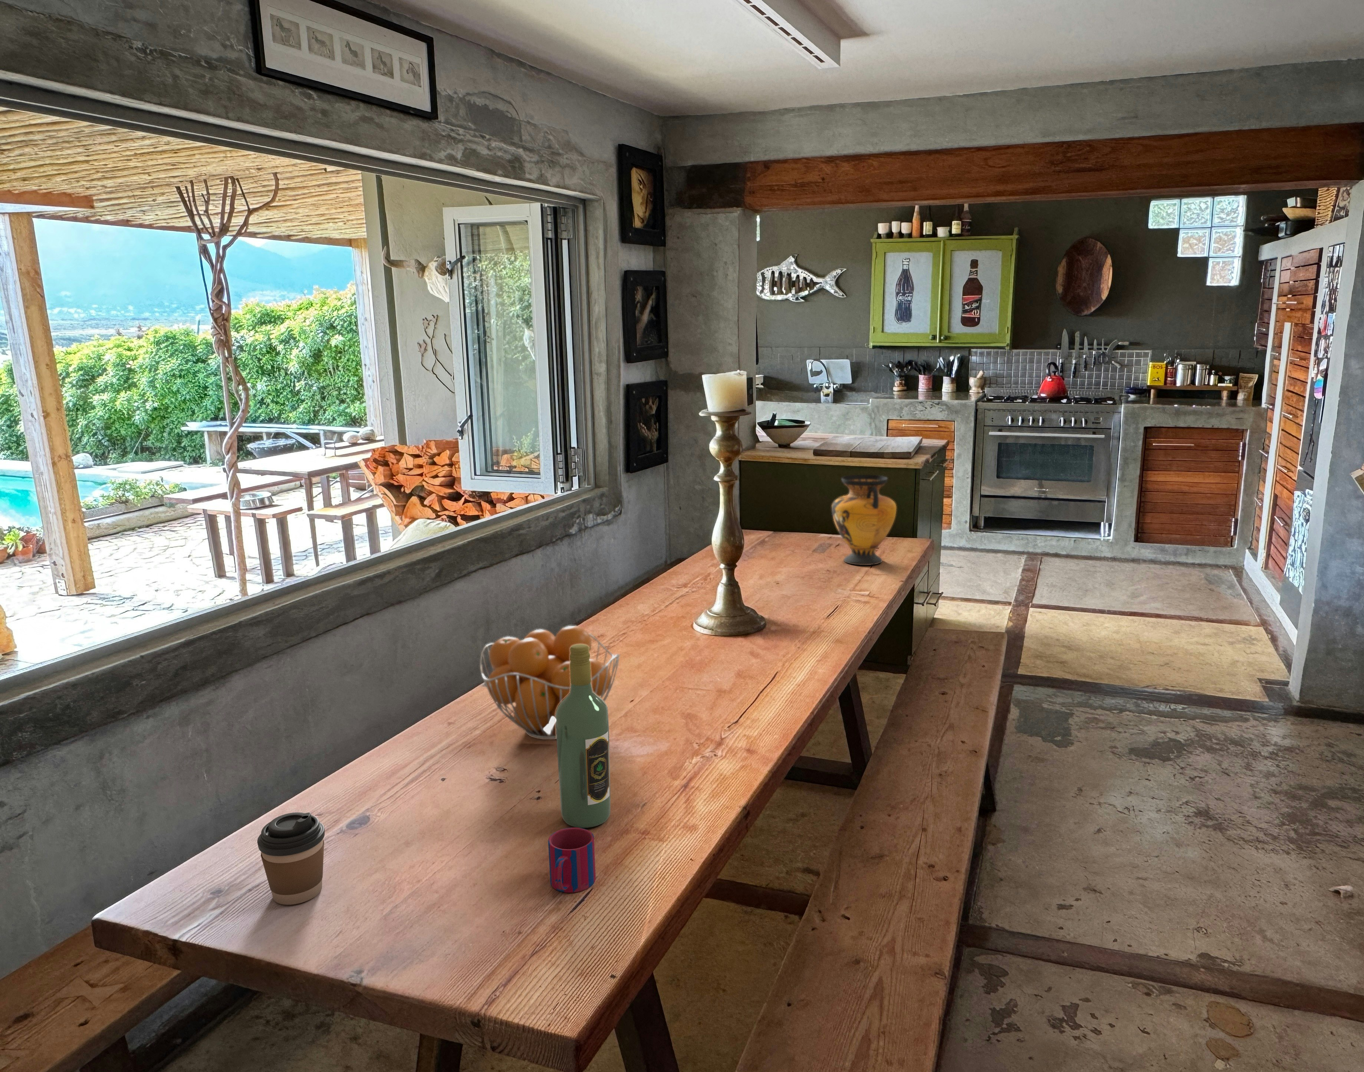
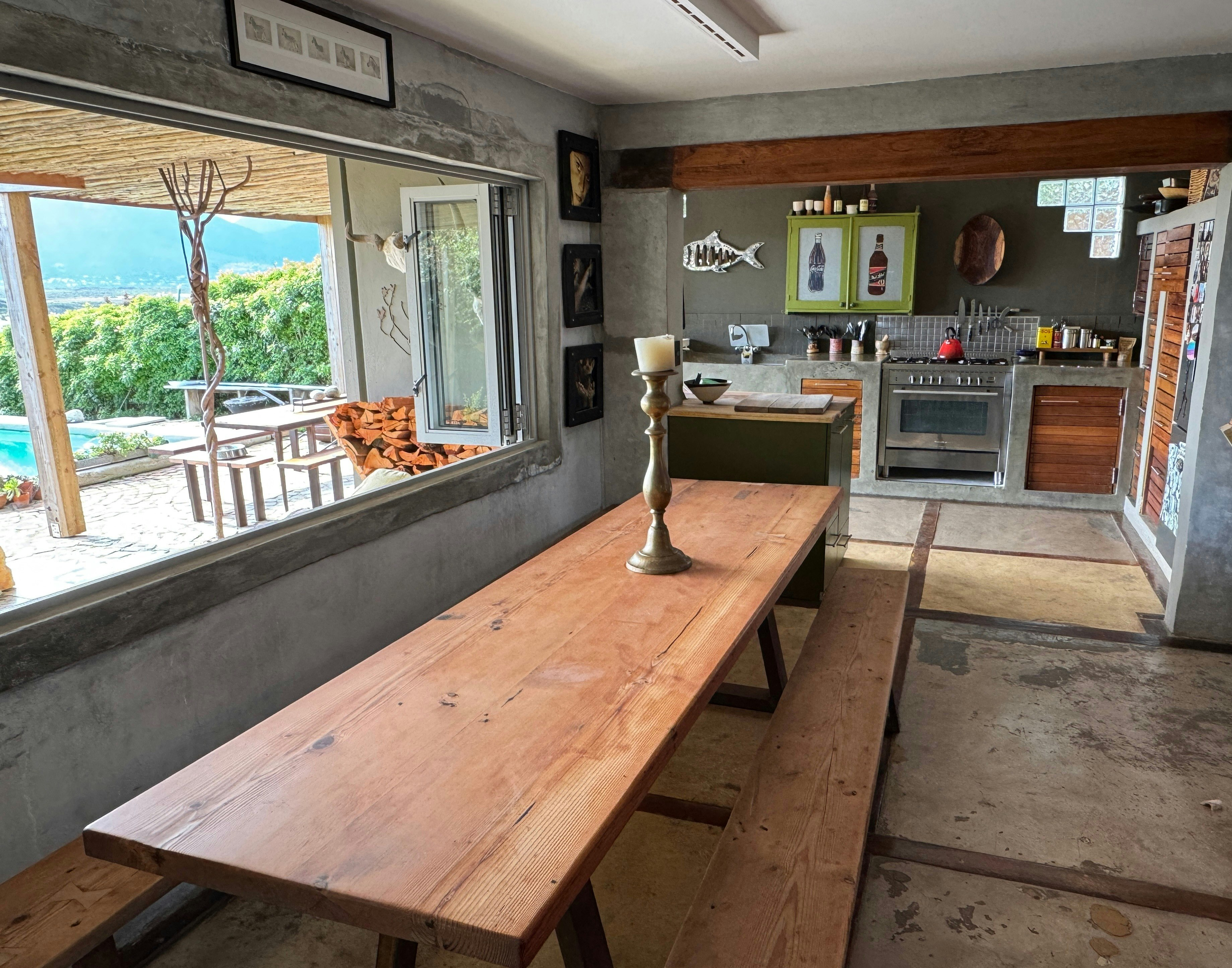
- fruit basket [479,626,620,740]
- coffee cup [257,812,326,905]
- mug [548,827,596,893]
- vase [831,474,897,566]
- wine bottle [556,643,611,828]
